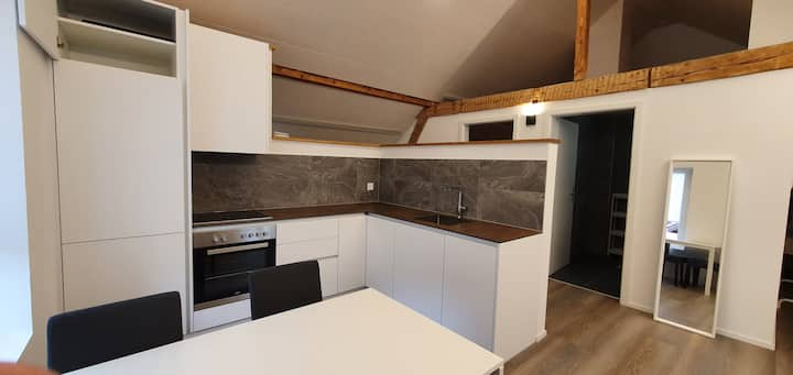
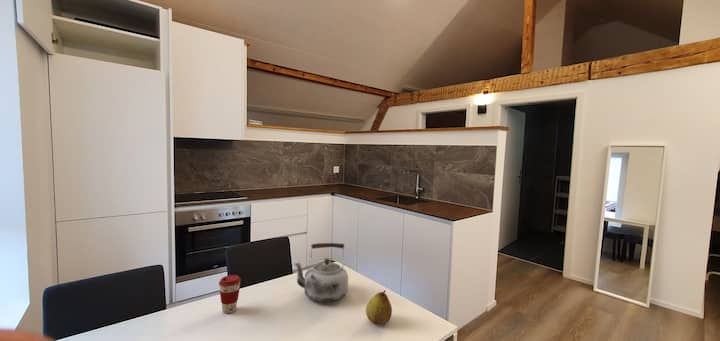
+ fruit [365,289,393,325]
+ coffee cup [218,274,242,314]
+ kettle [293,242,349,303]
